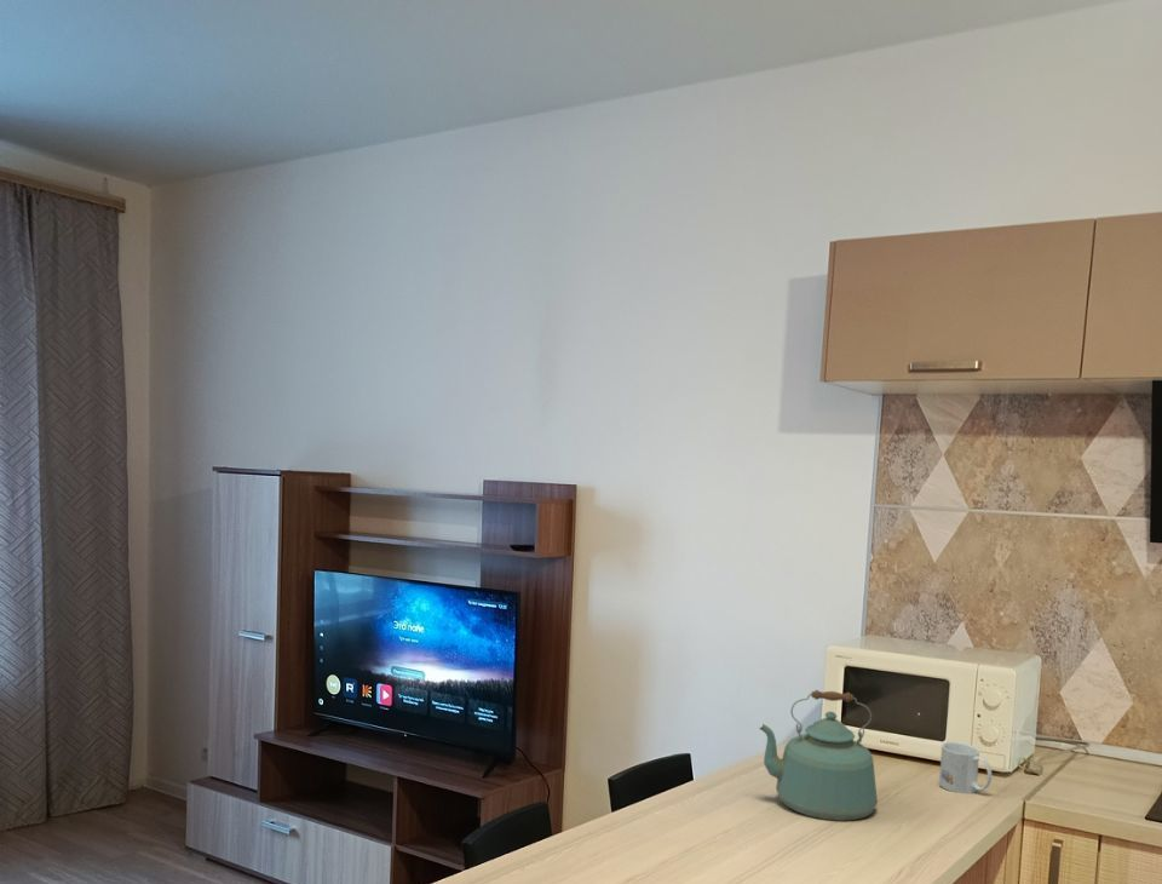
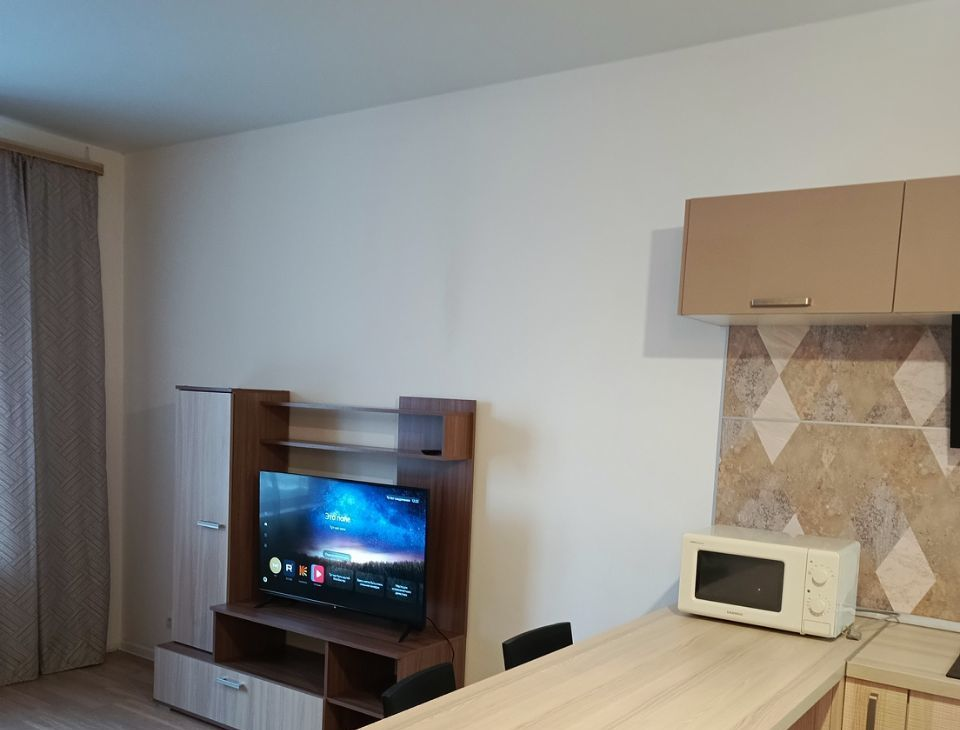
- kettle [759,689,879,822]
- mug [938,741,993,794]
